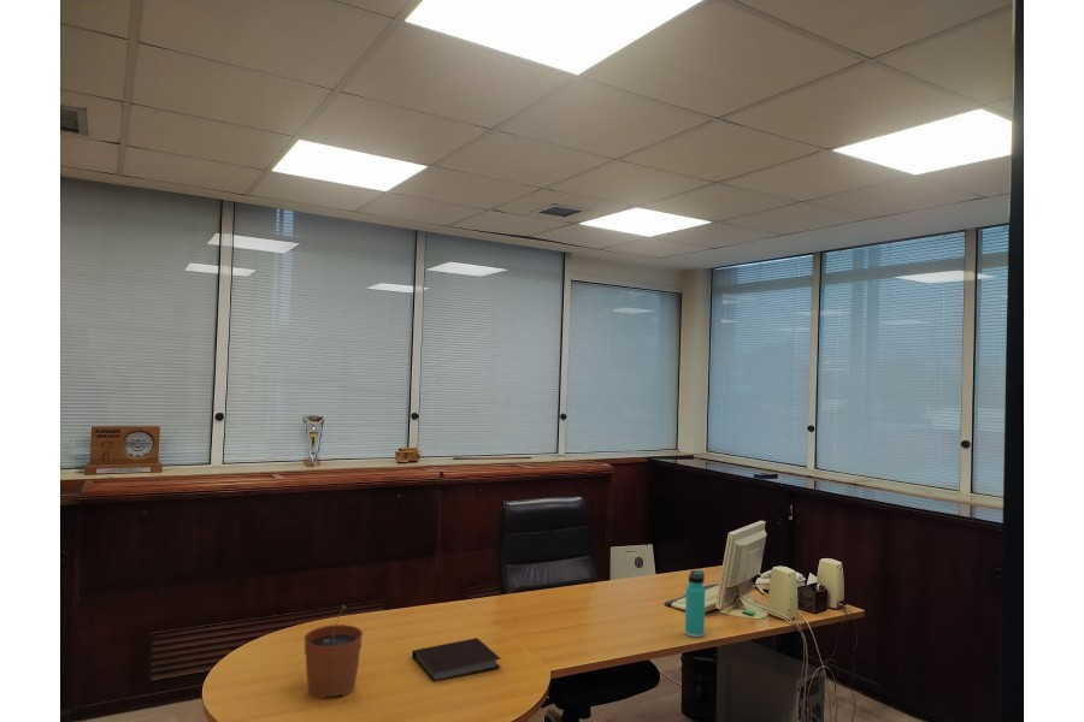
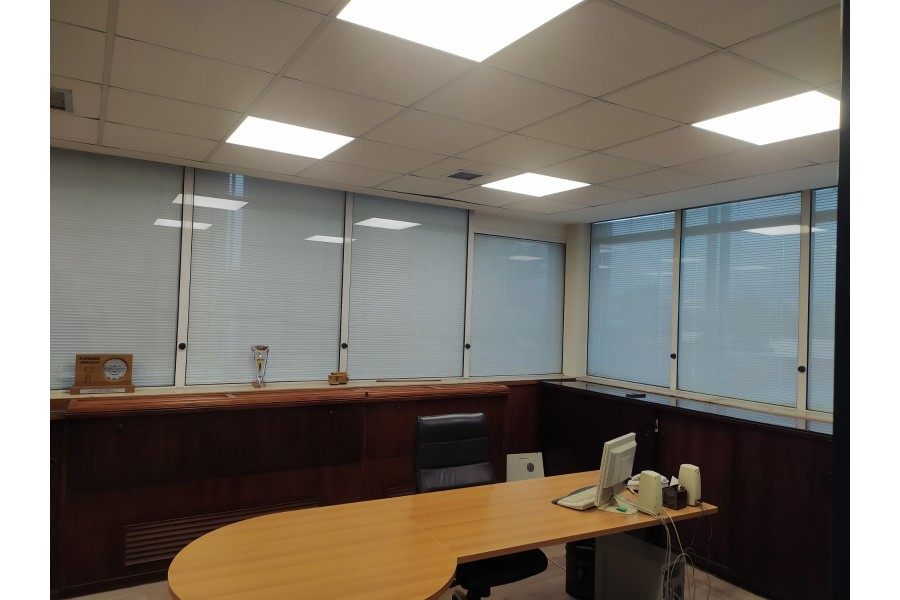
- notebook [411,637,502,683]
- thermos bottle [684,569,706,639]
- plant pot [302,604,364,700]
